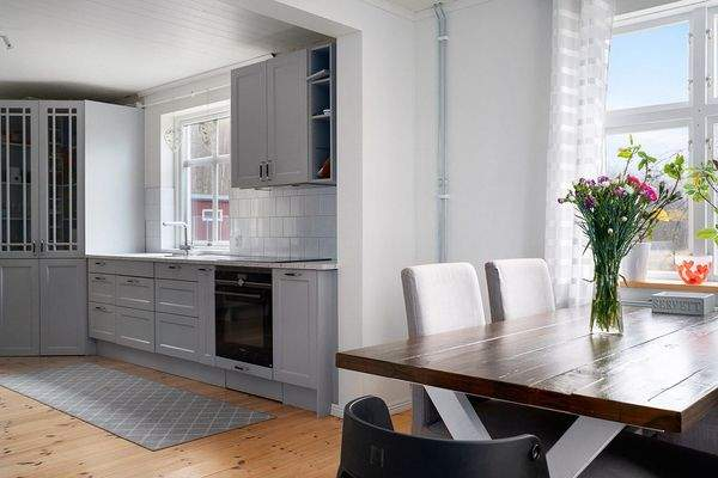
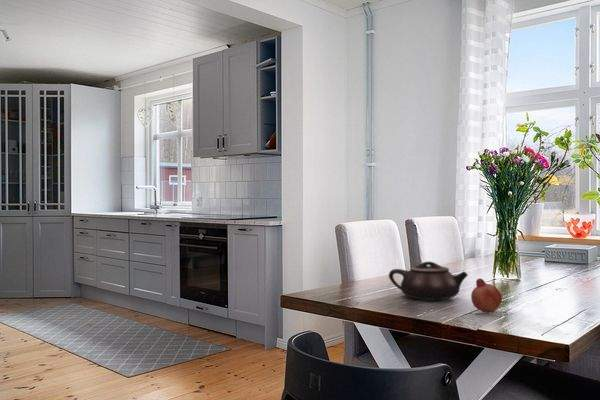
+ teapot [388,261,469,302]
+ fruit [470,277,503,314]
